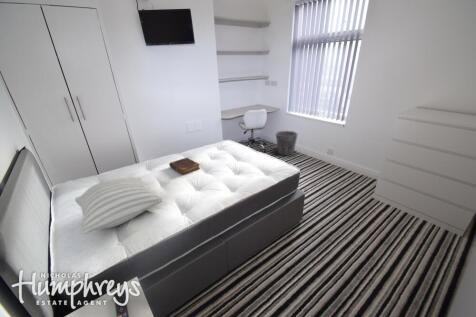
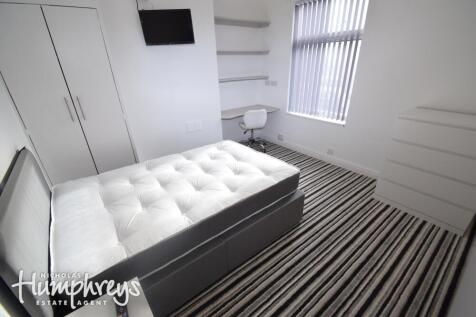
- pillow [74,177,163,235]
- waste bin [275,130,299,156]
- book [168,157,201,176]
